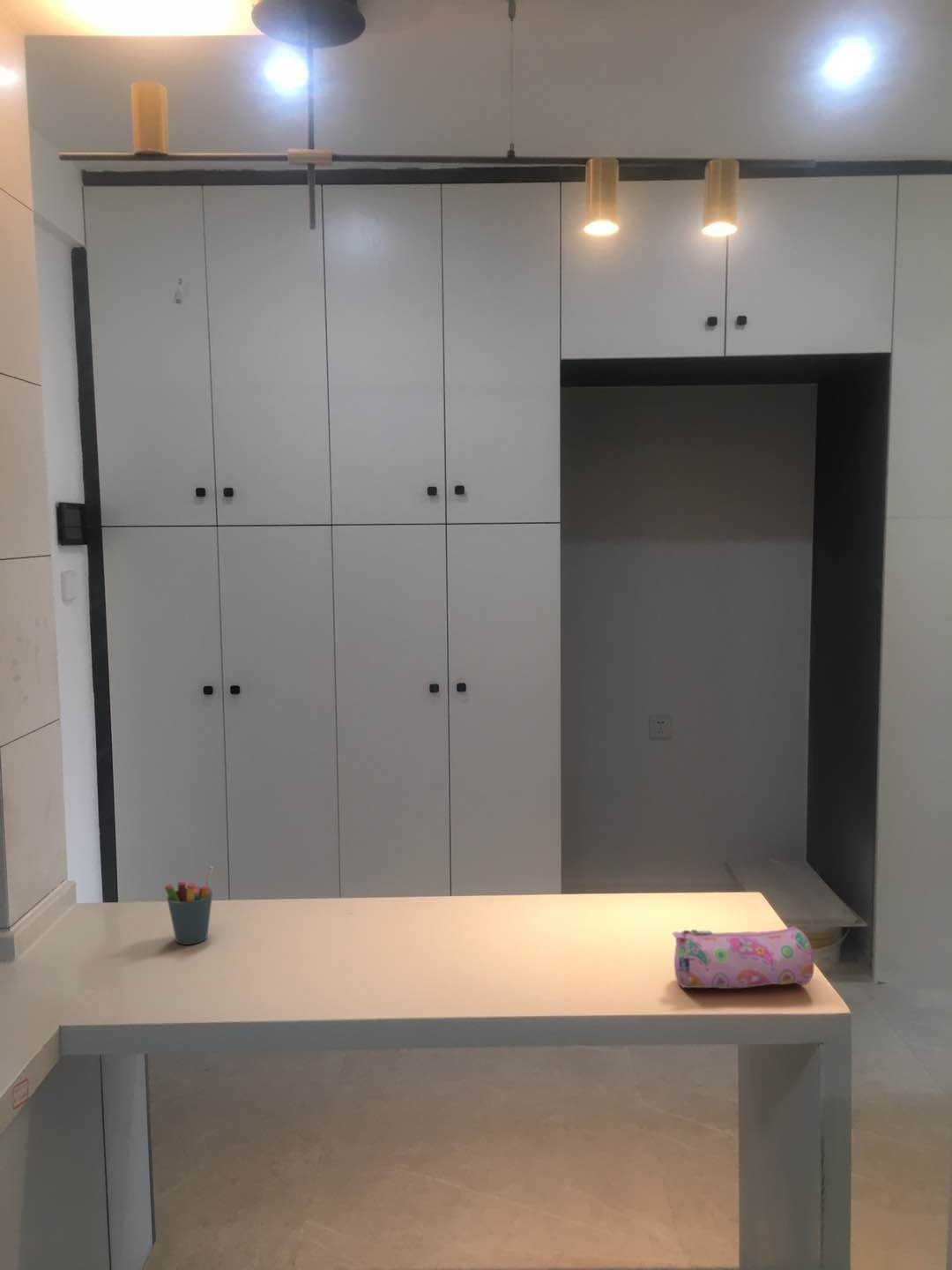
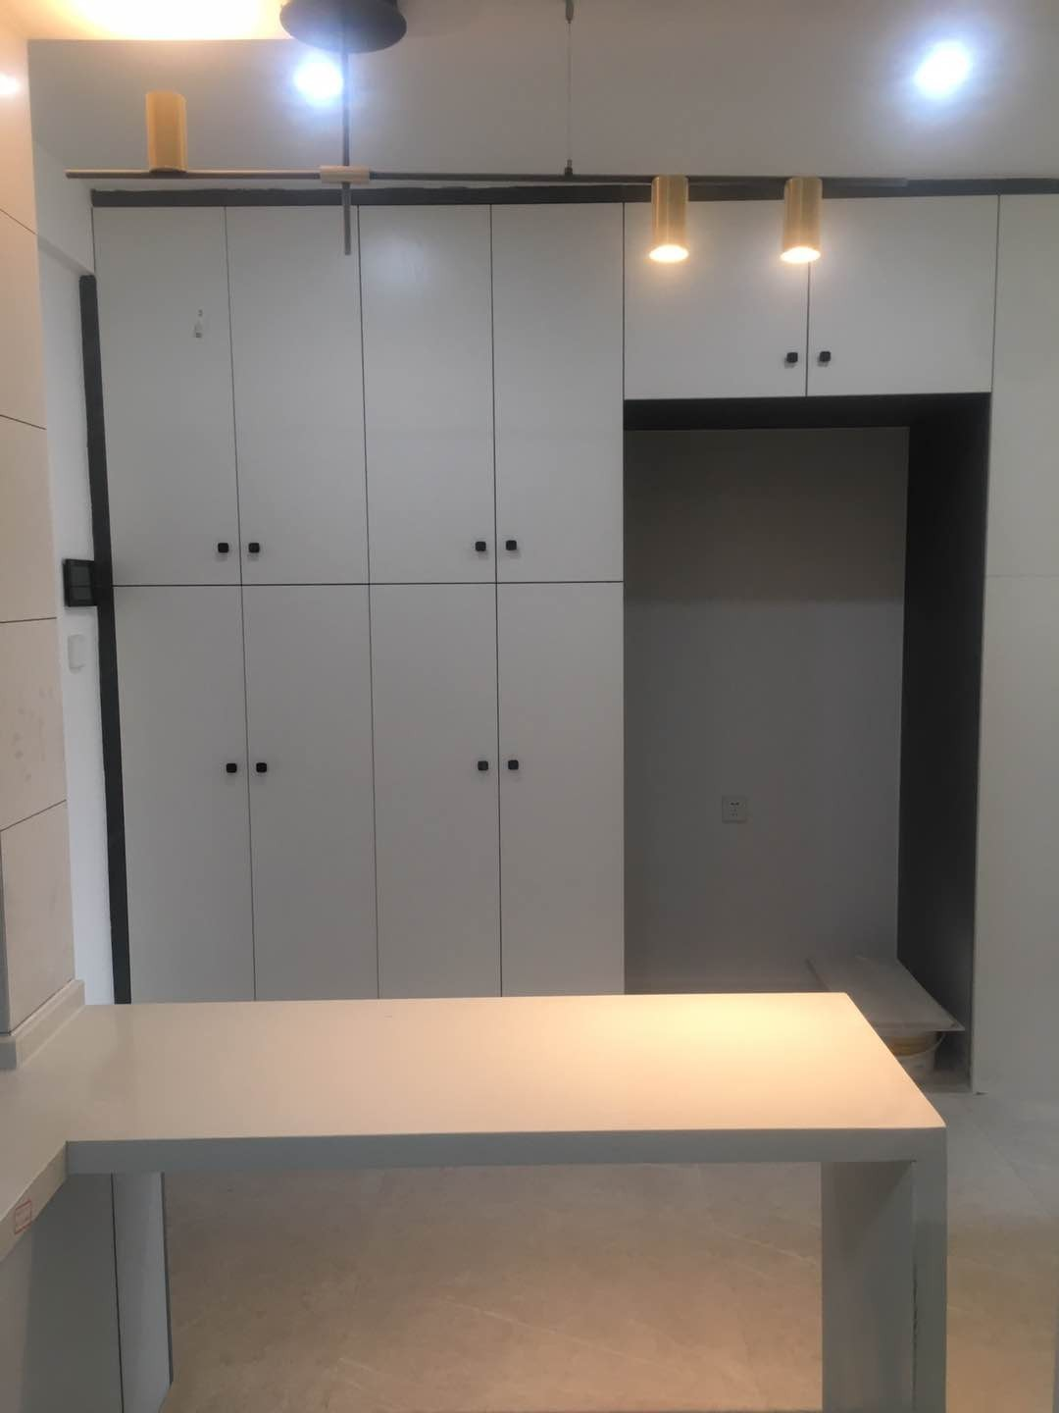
- pencil case [672,926,815,990]
- pen holder [164,865,214,945]
